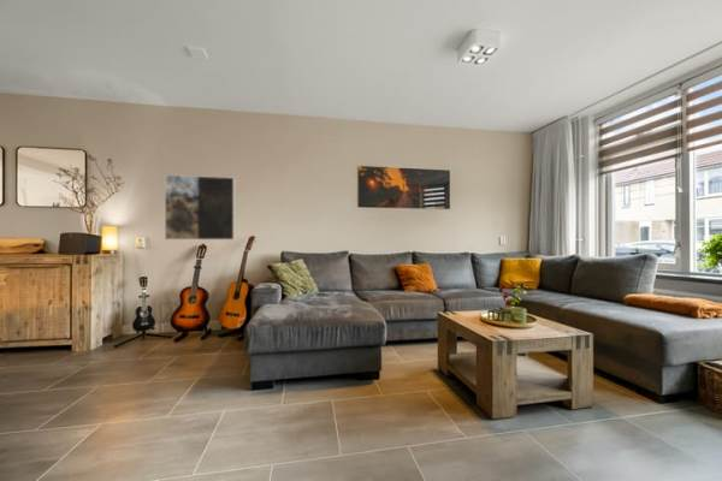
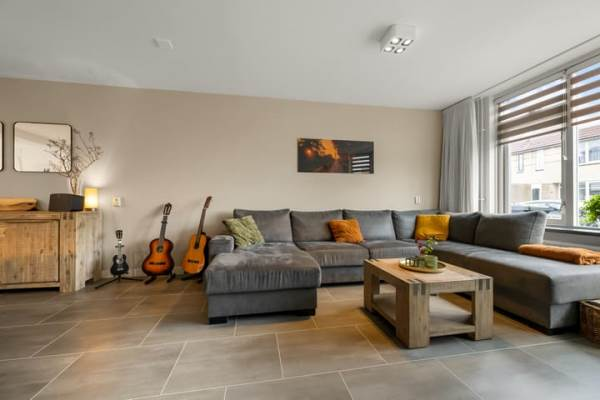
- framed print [164,173,236,240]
